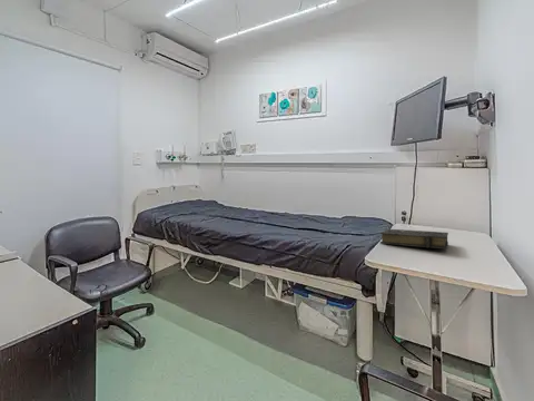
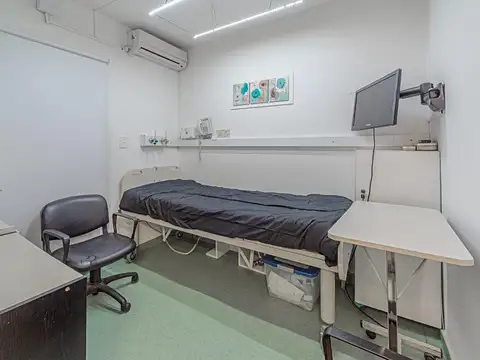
- book [379,228,449,250]
